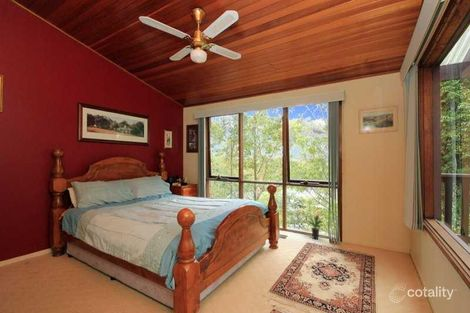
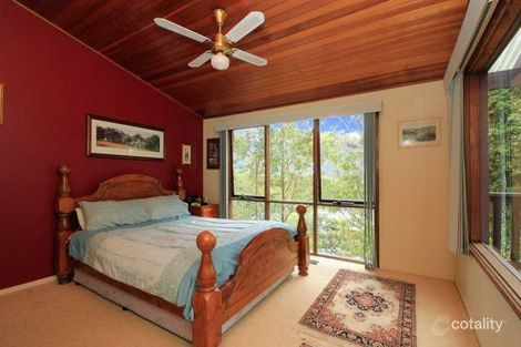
- potted plant [303,214,326,241]
